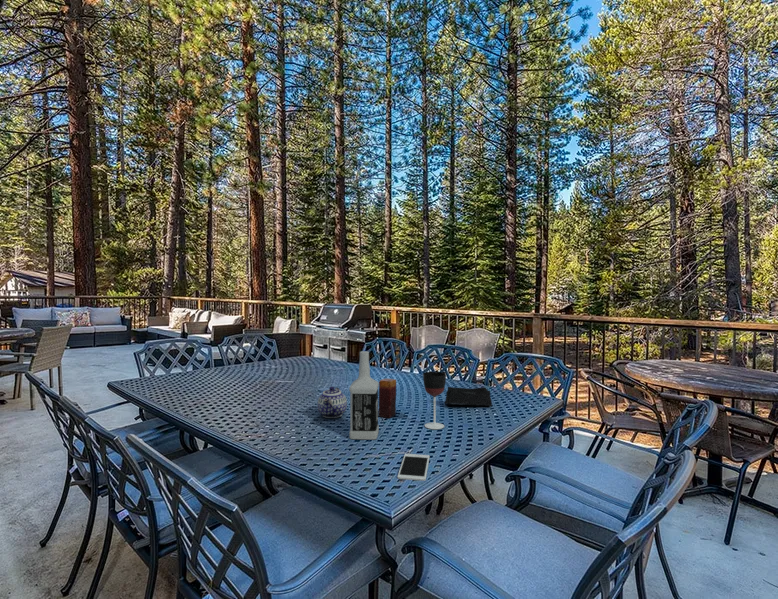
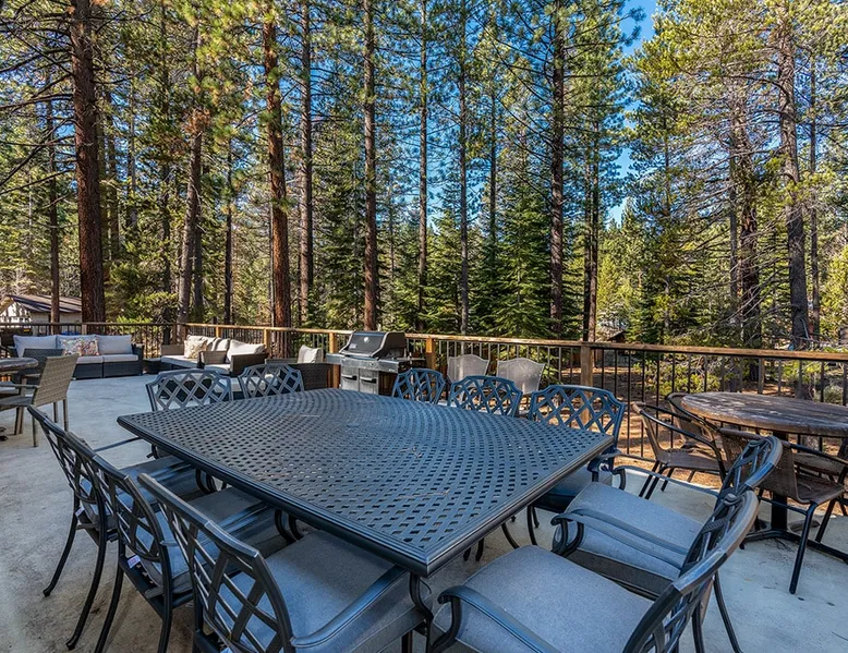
- speaker [444,386,493,407]
- teapot [317,386,348,419]
- wineglass [422,371,447,430]
- candle [378,378,397,419]
- vodka [348,350,380,441]
- cell phone [397,453,431,482]
